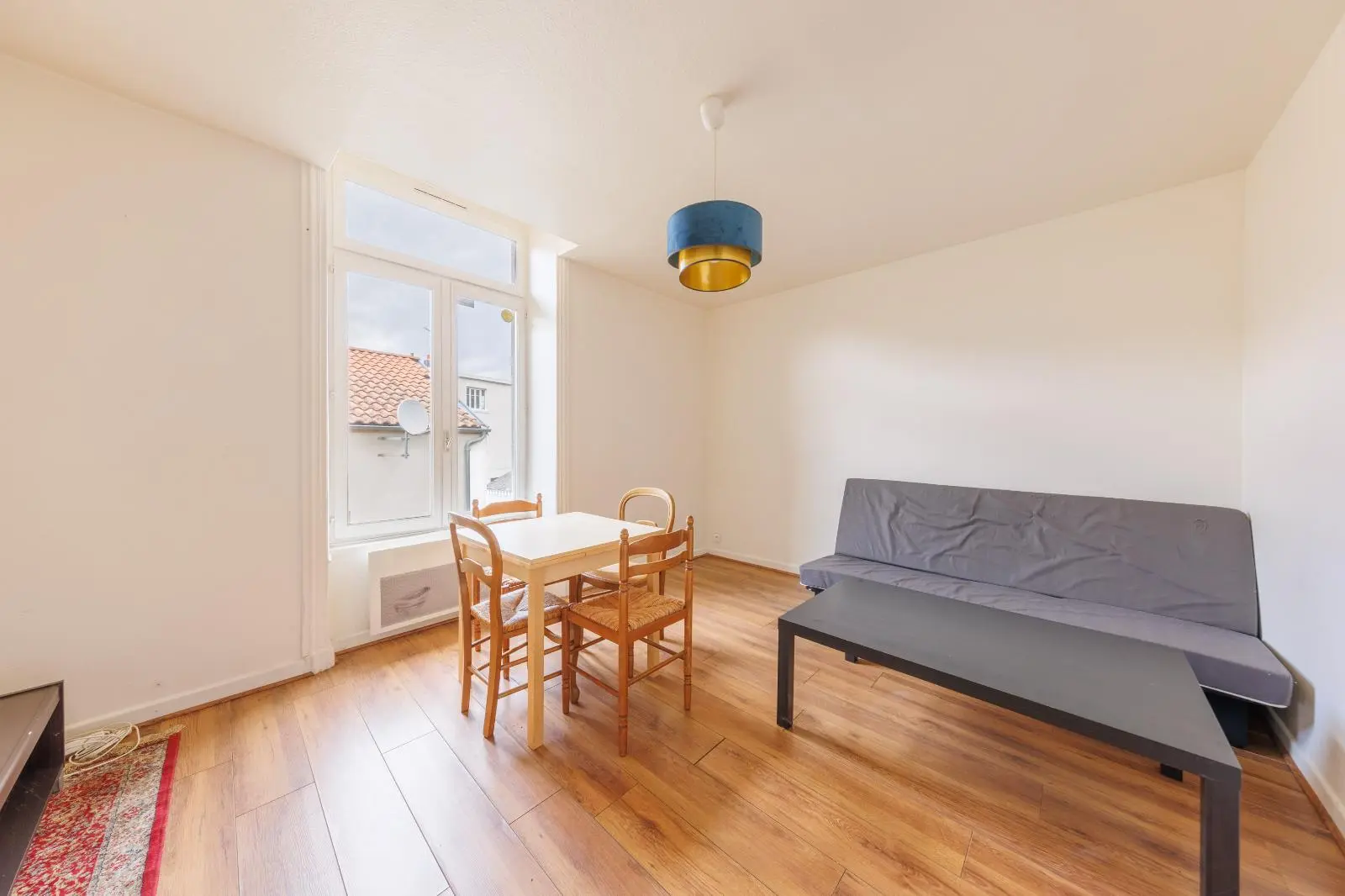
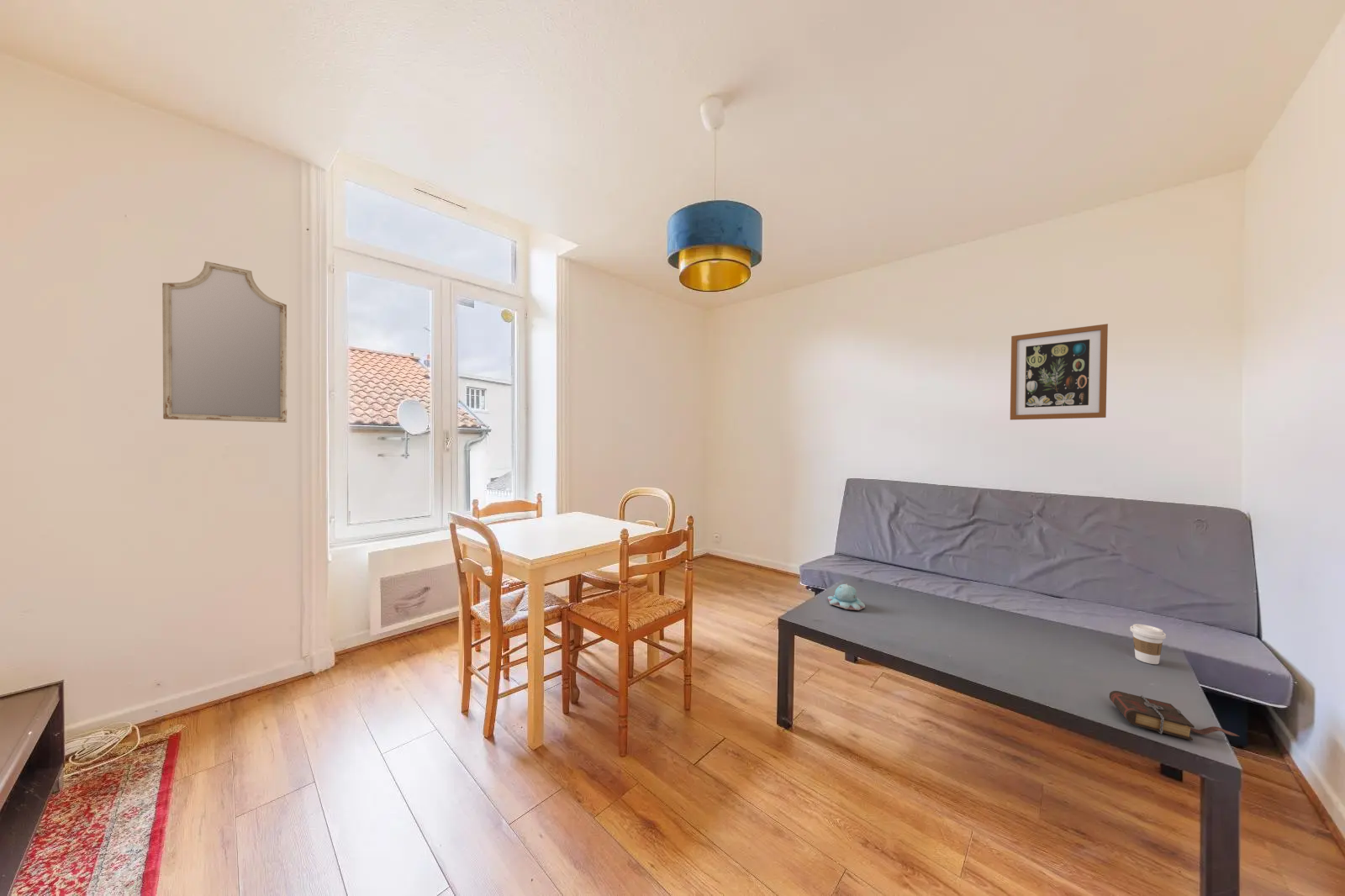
+ candle [827,583,866,611]
+ wall art [1010,323,1109,421]
+ book [1108,690,1240,741]
+ coffee cup [1129,624,1167,665]
+ home mirror [161,261,287,424]
